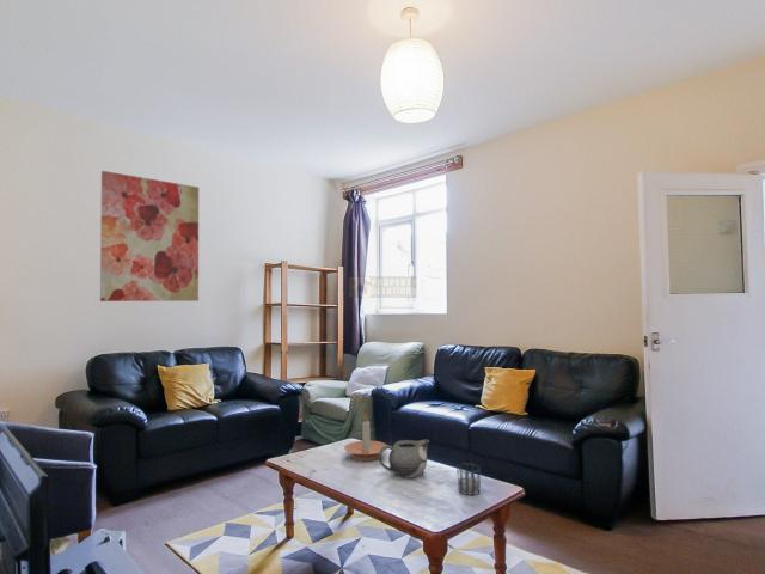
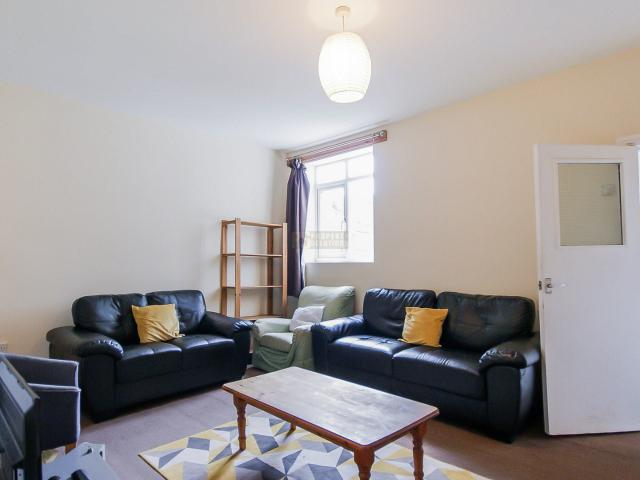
- wall art [99,170,200,303]
- cup [455,462,482,496]
- candle holder [343,407,388,462]
- teapot [378,439,430,478]
